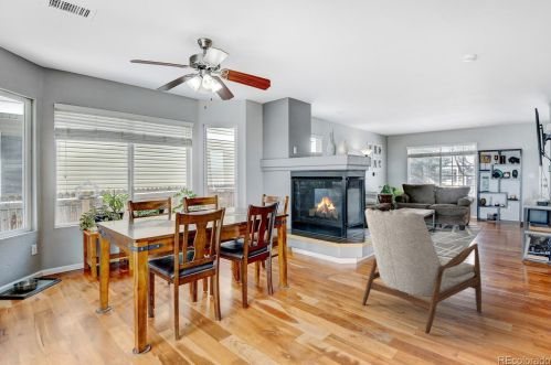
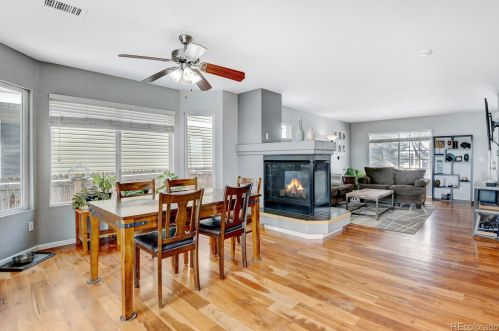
- armchair [361,207,483,334]
